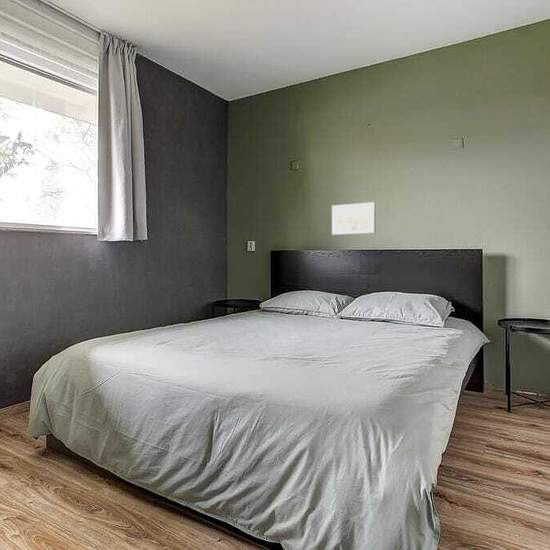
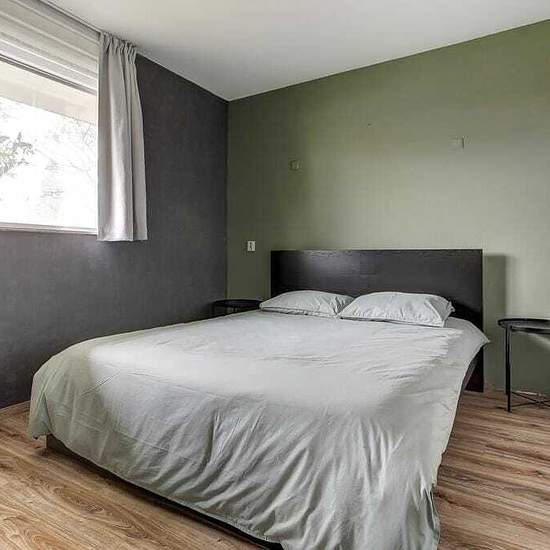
- wall art [331,201,377,236]
